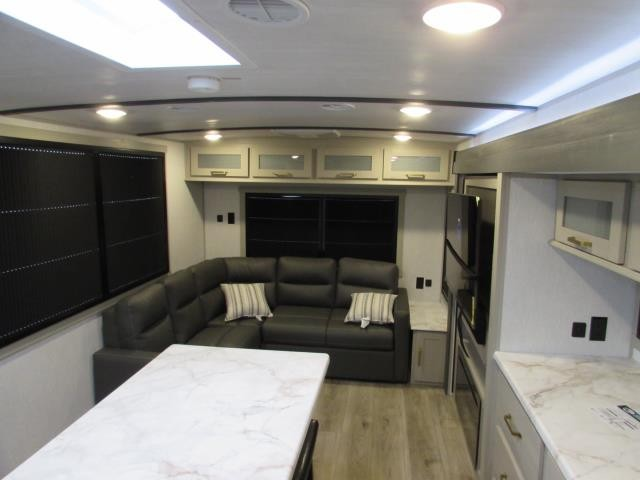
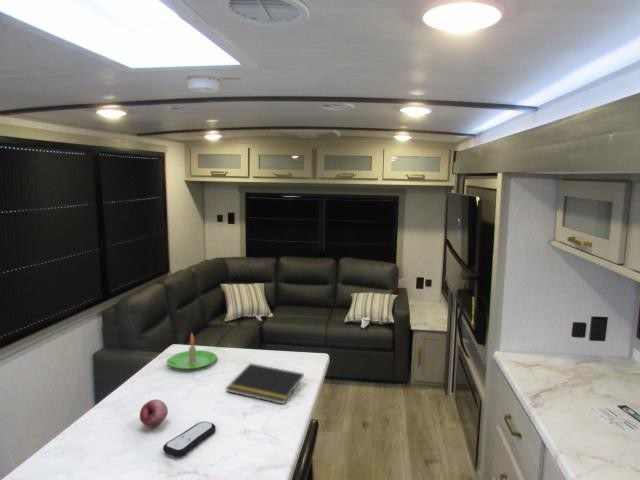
+ notepad [225,362,305,405]
+ fruit [139,399,169,428]
+ candle [166,332,218,370]
+ remote control [162,421,217,458]
